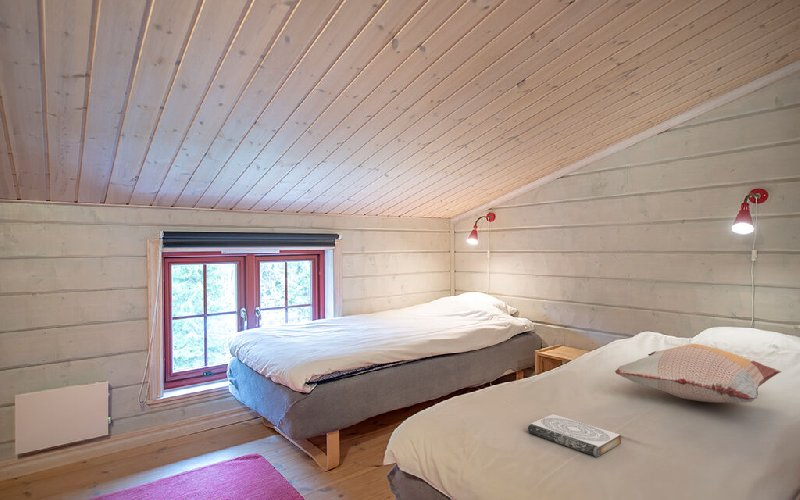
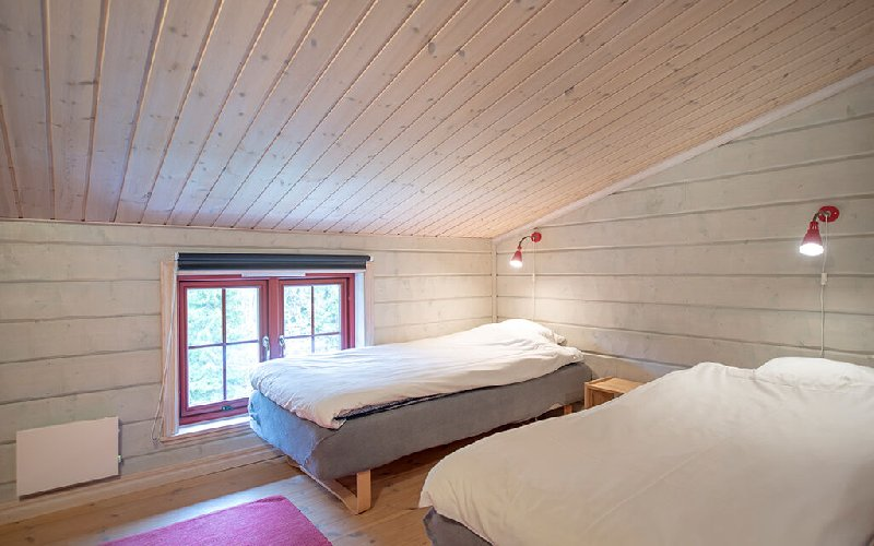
- book [526,413,622,458]
- decorative pillow [614,343,782,404]
